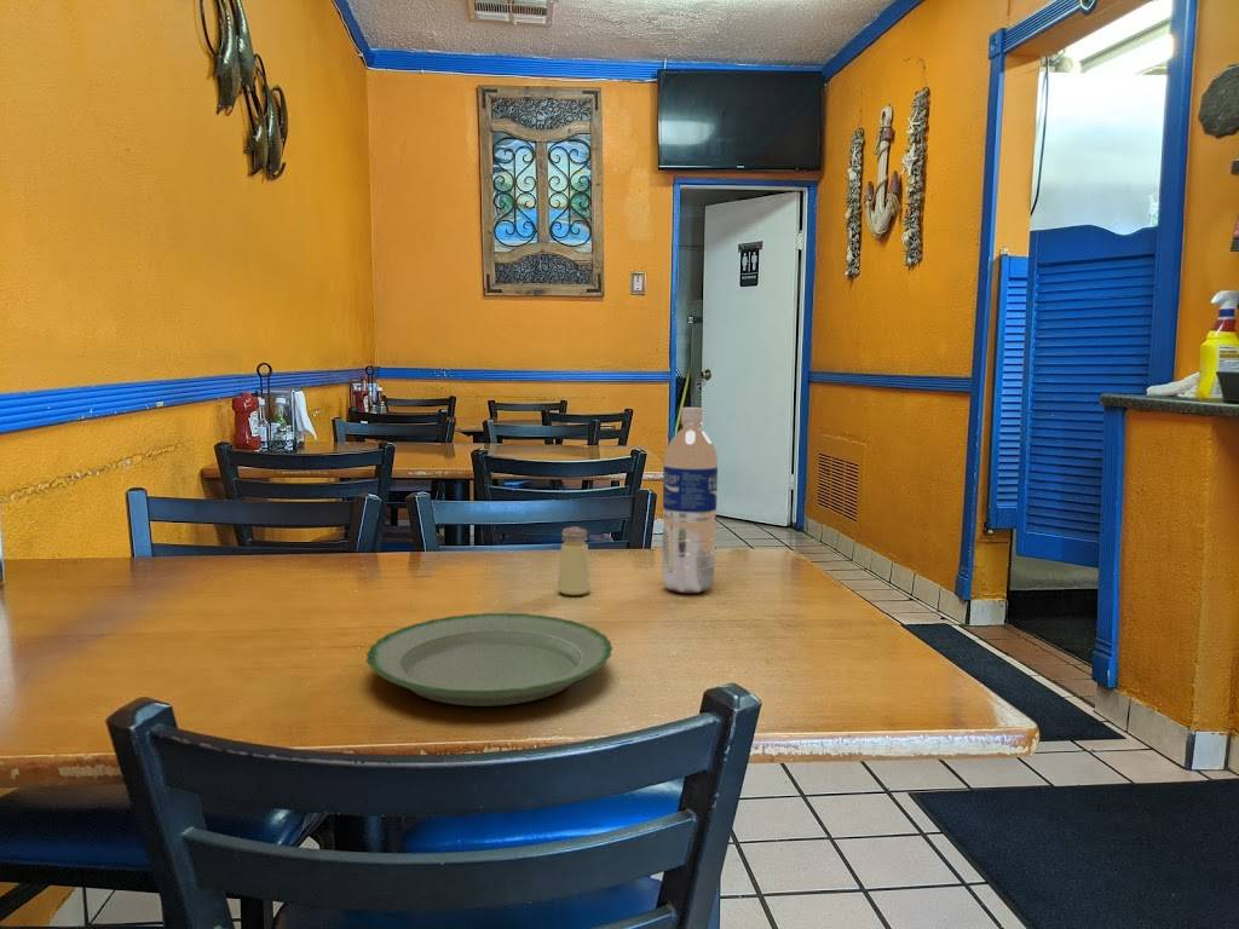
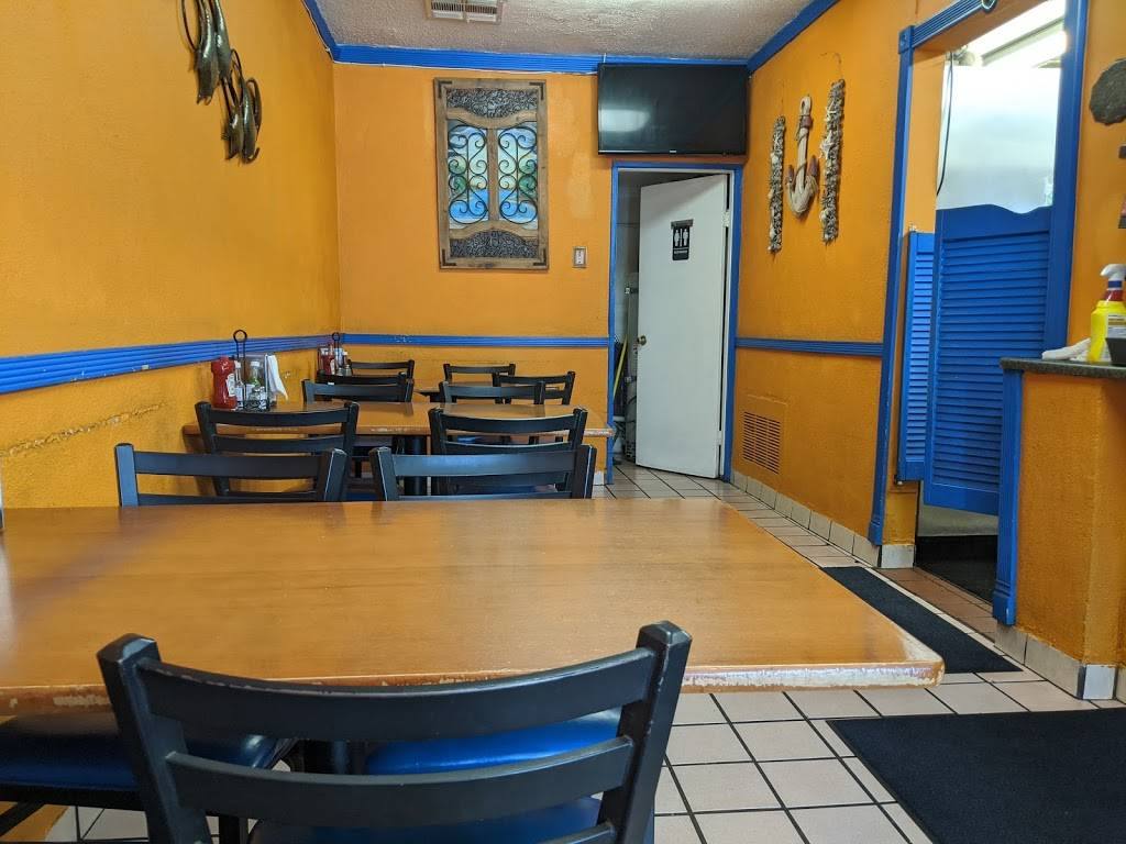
- plate [364,612,613,708]
- water bottle [662,406,719,594]
- saltshaker [557,525,592,596]
